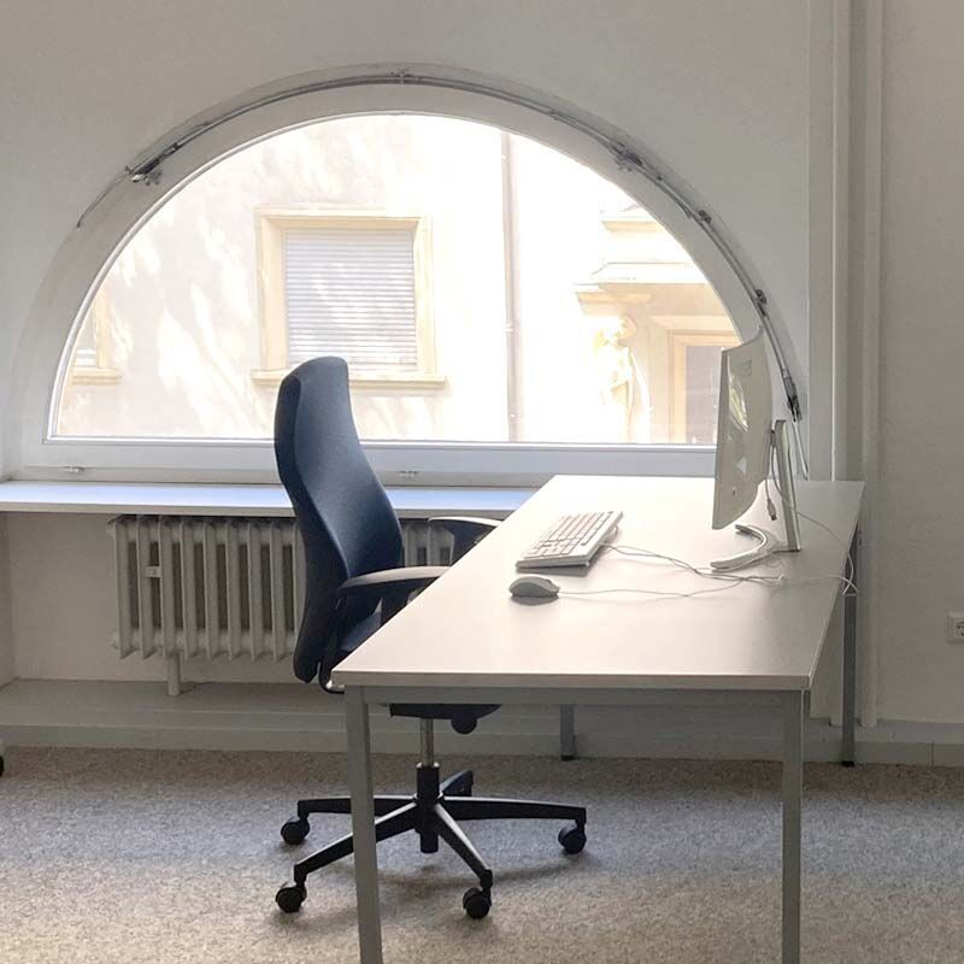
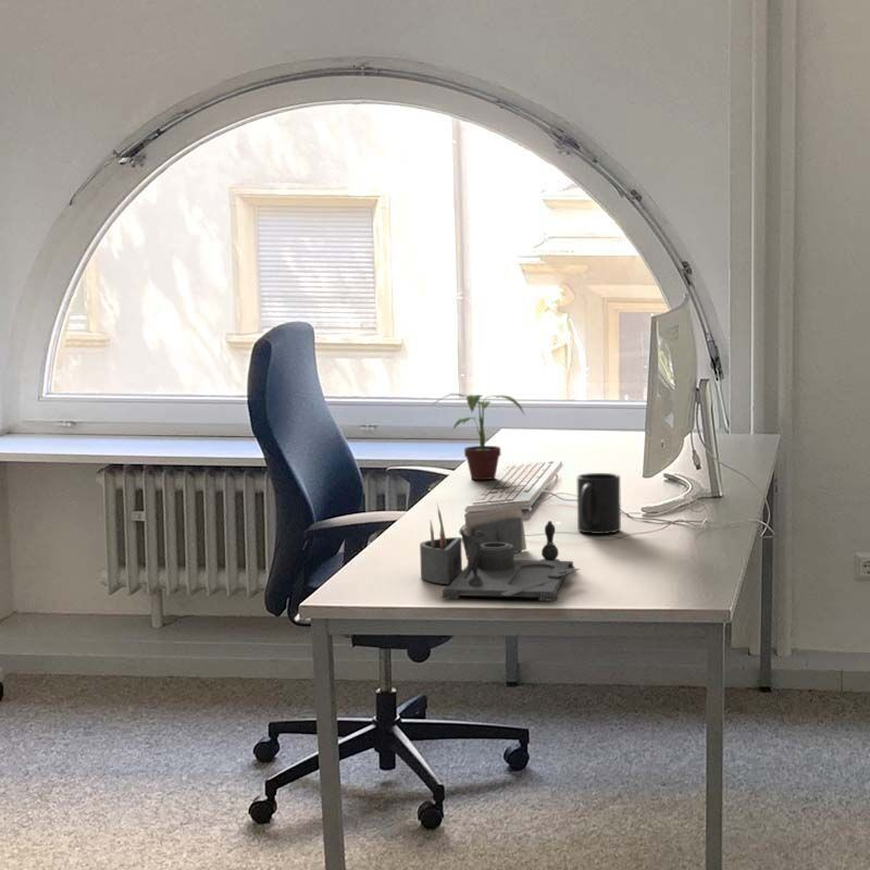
+ potted plant [430,393,526,481]
+ desk organizer [419,504,581,602]
+ mug [576,472,622,535]
